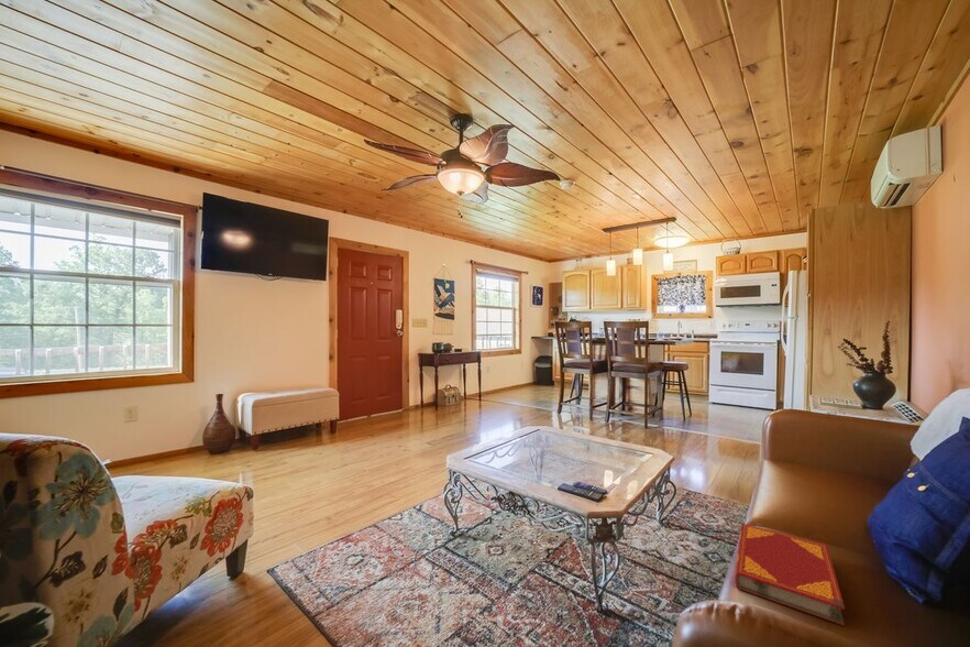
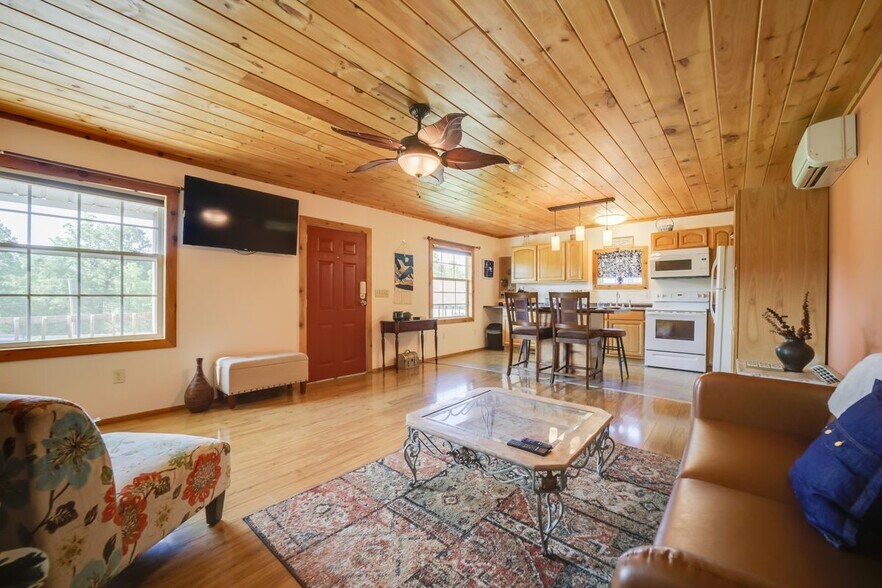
- hardback book [734,522,846,627]
